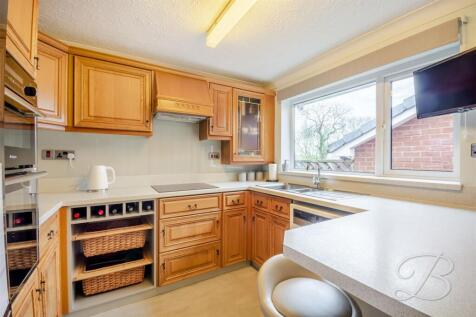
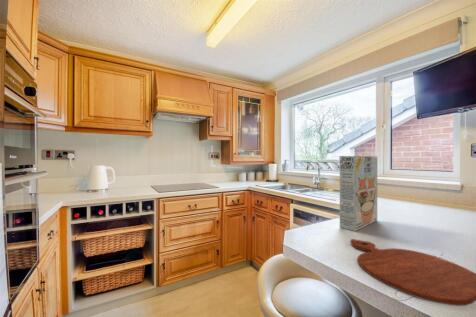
+ cereal box [339,155,378,232]
+ cutting board [349,238,476,307]
